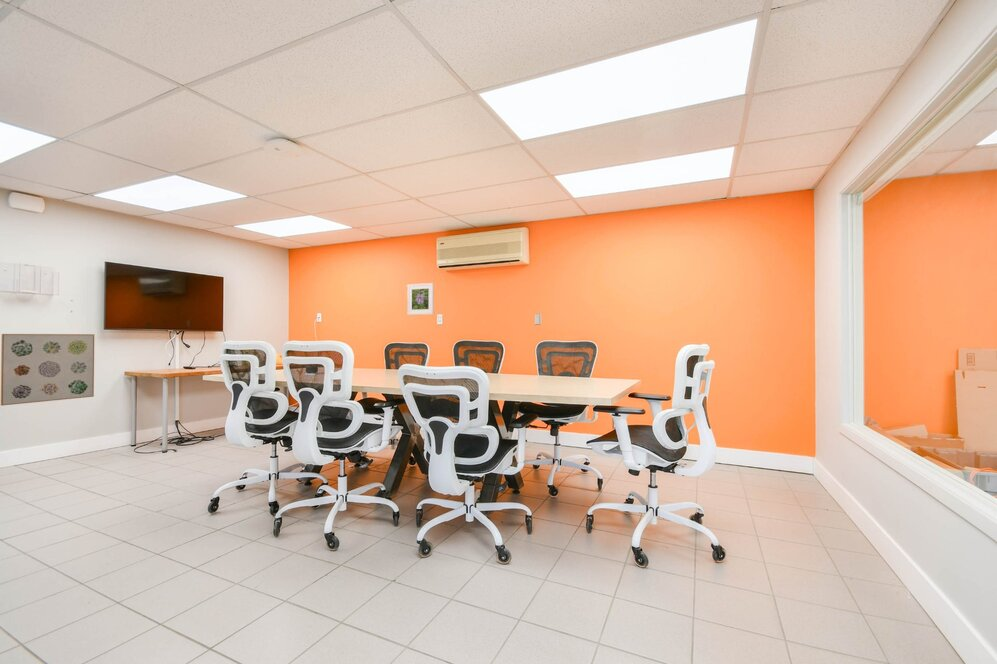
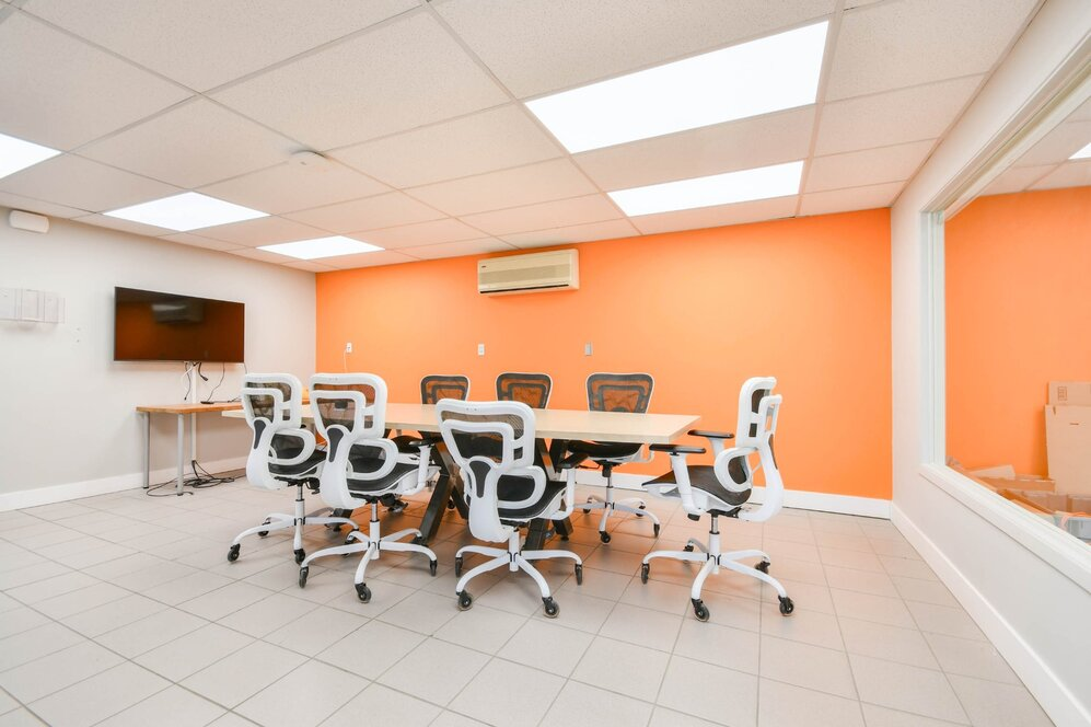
- wall art [0,333,95,407]
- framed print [406,282,435,316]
